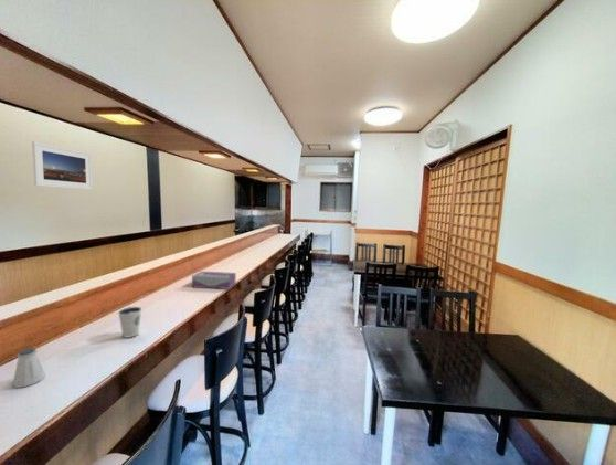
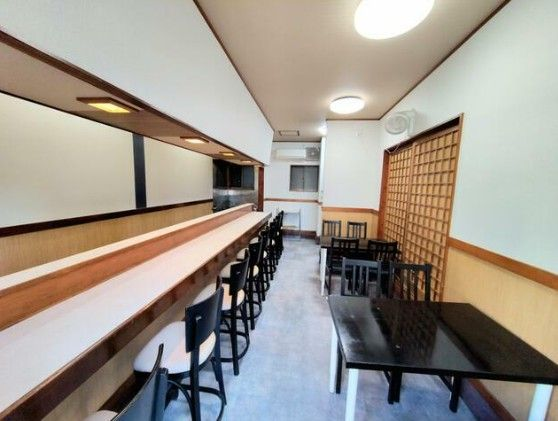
- saltshaker [12,346,46,389]
- dixie cup [117,306,142,339]
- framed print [31,140,94,191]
- tissue box [191,271,237,290]
